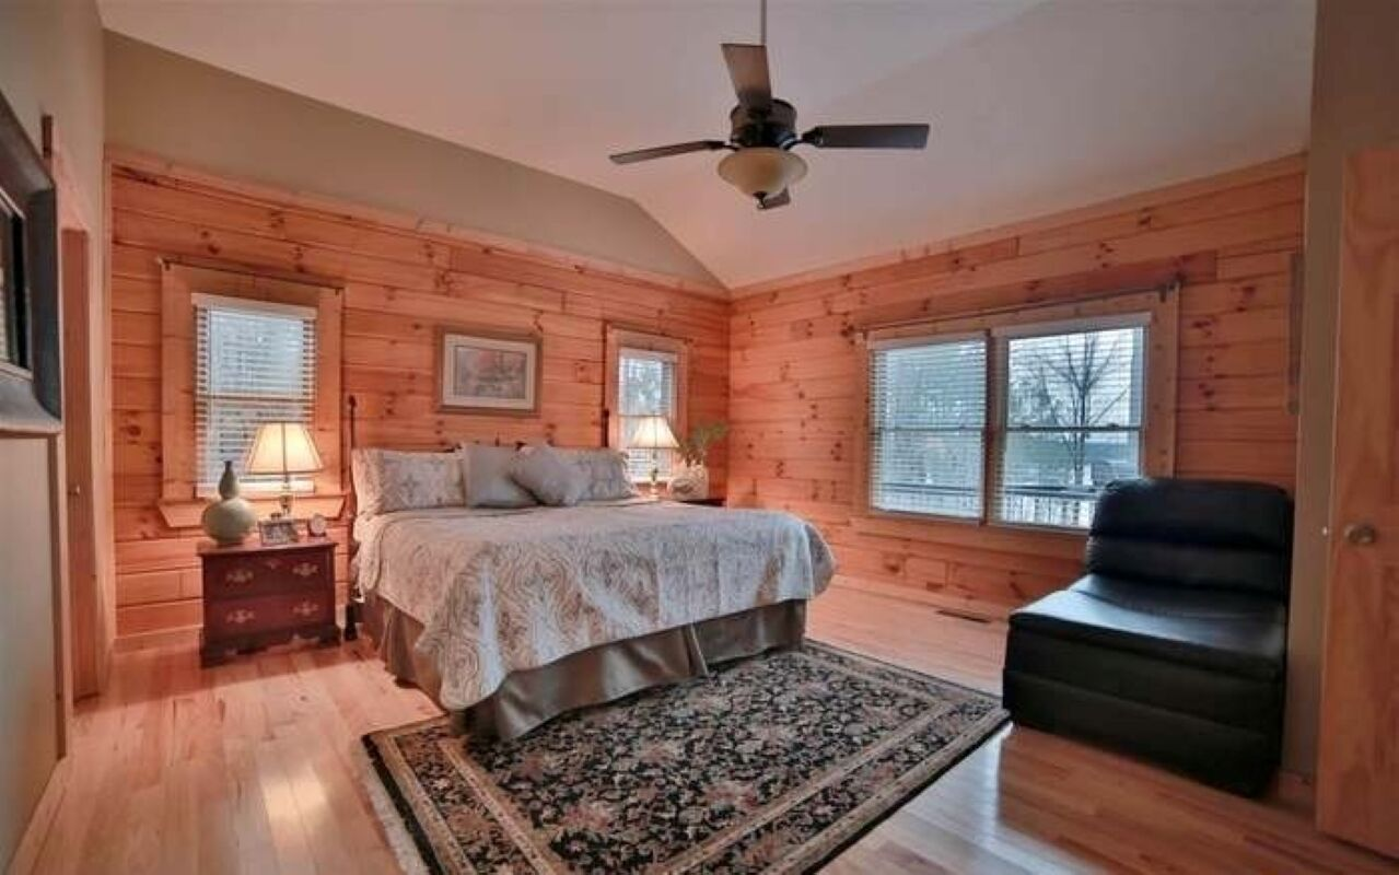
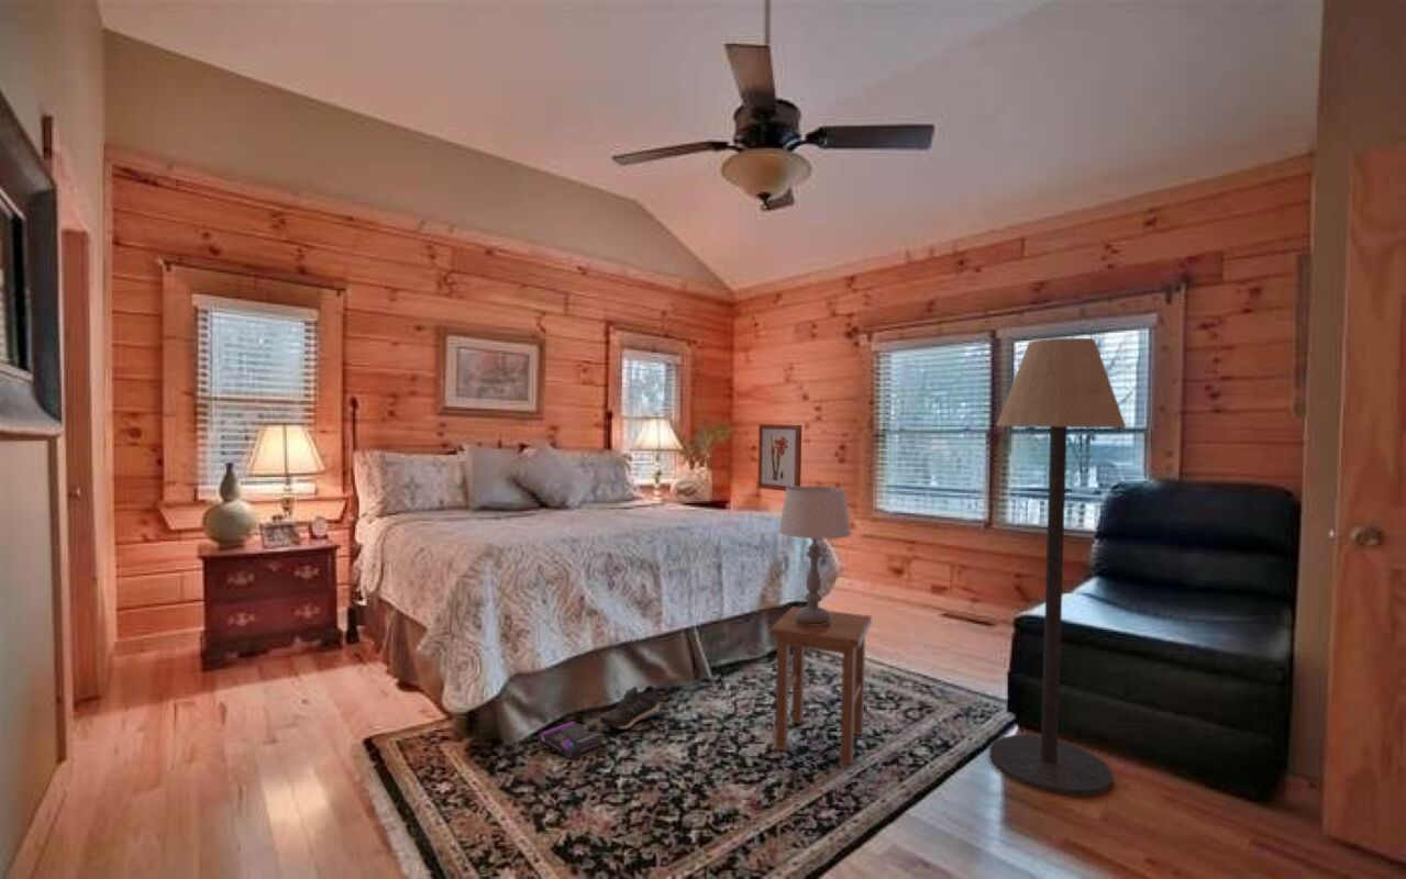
+ stool [770,605,873,765]
+ floor lamp [988,337,1127,798]
+ box [539,720,601,760]
+ shoe [598,685,661,731]
+ wall art [757,423,802,492]
+ table lamp [777,486,853,624]
